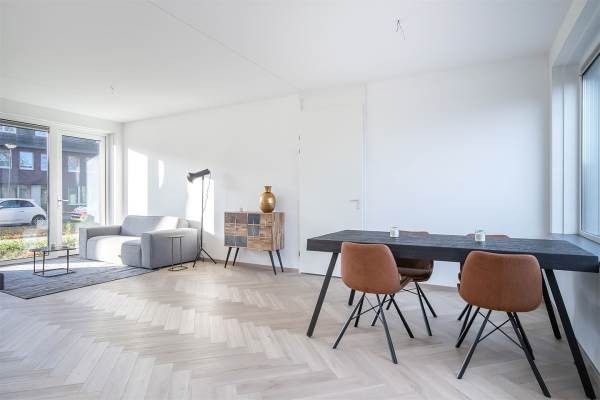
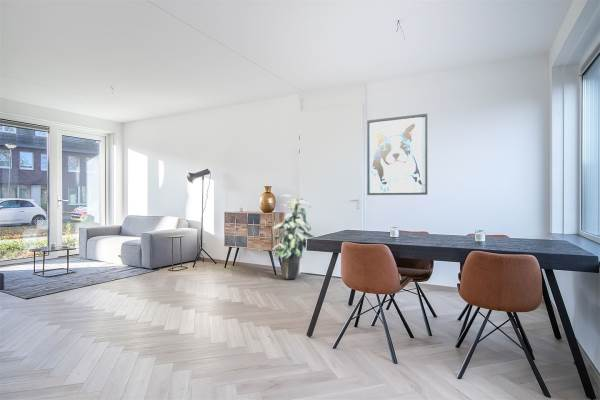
+ wall art [366,113,428,196]
+ indoor plant [271,193,316,280]
